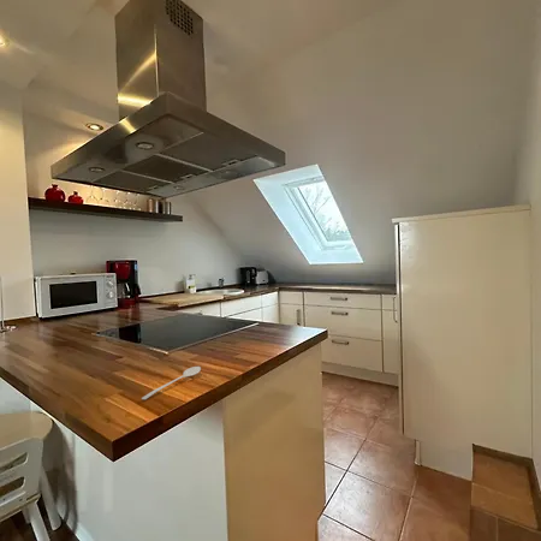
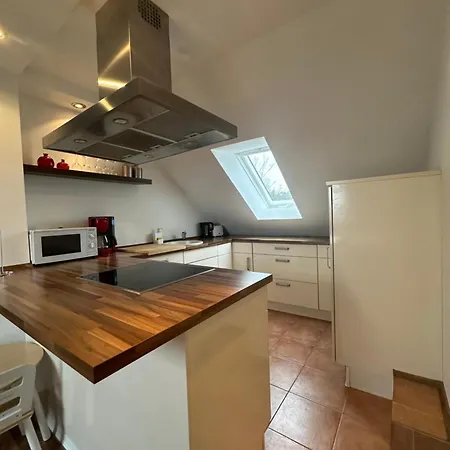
- stirrer [141,365,202,400]
